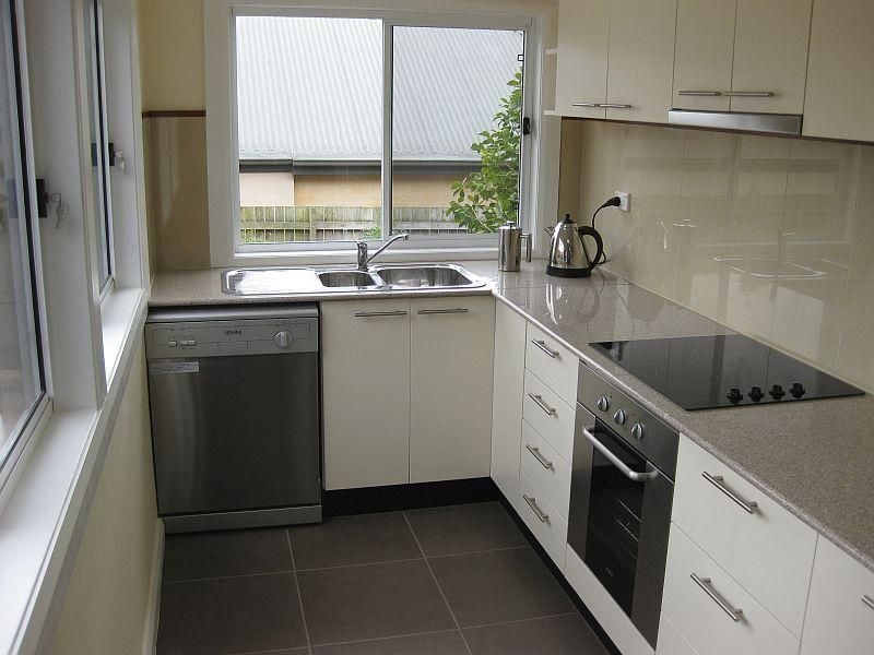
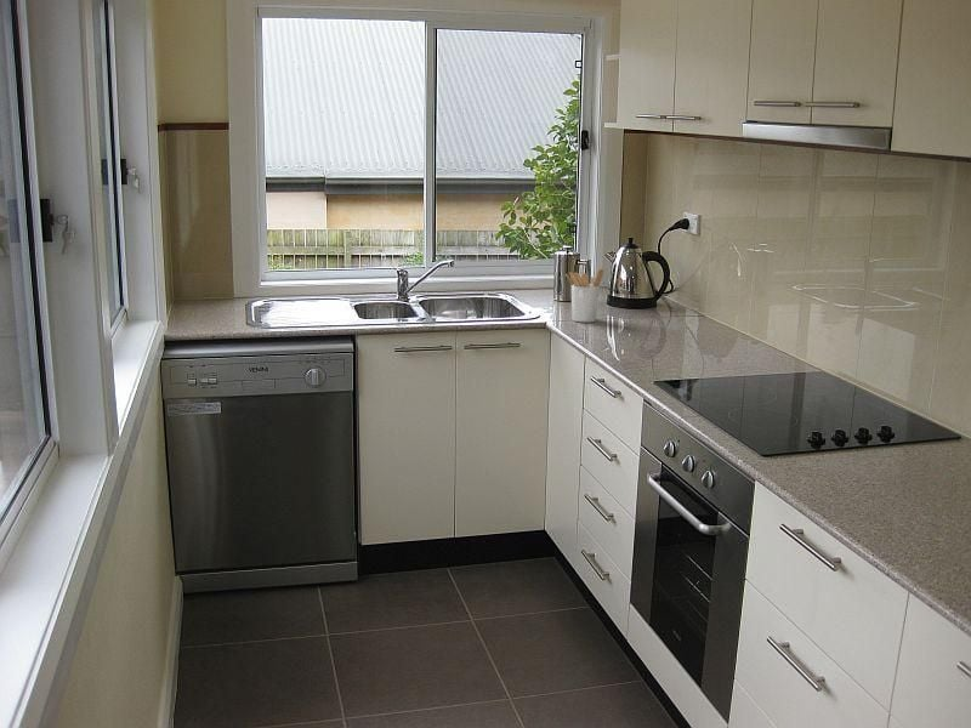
+ utensil holder [564,268,604,323]
